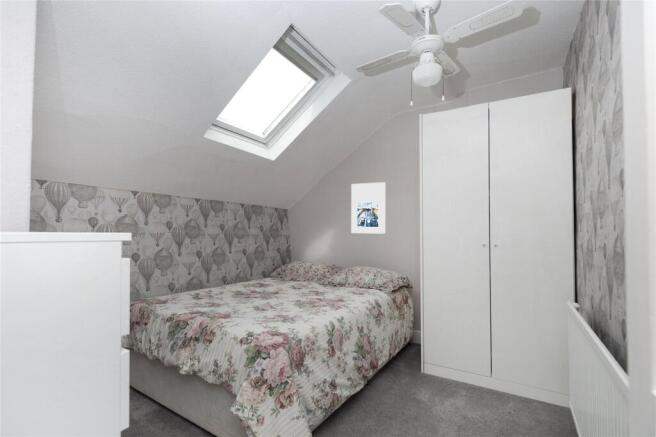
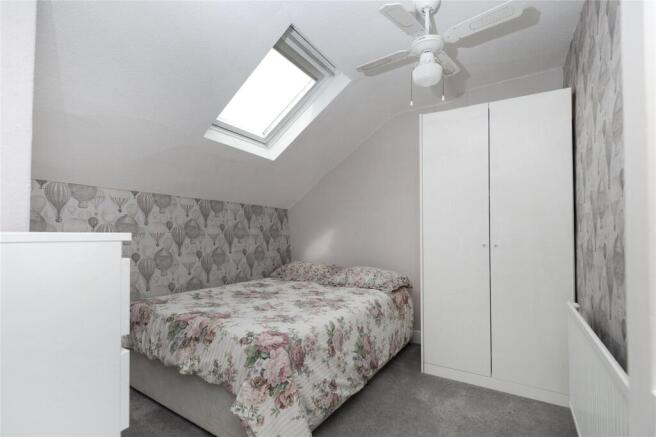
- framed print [350,181,386,235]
